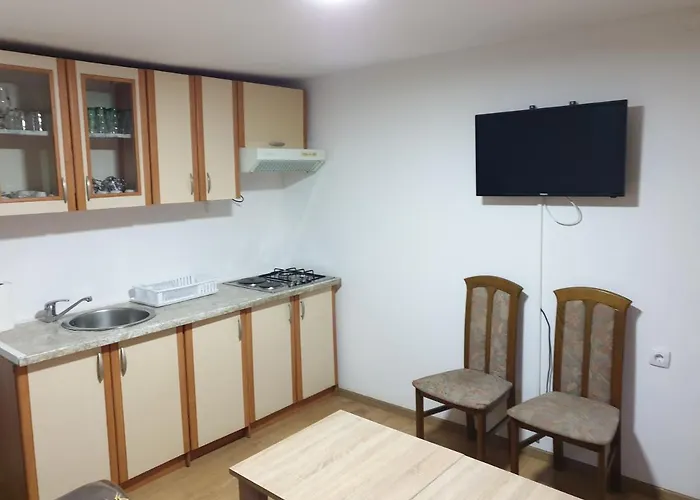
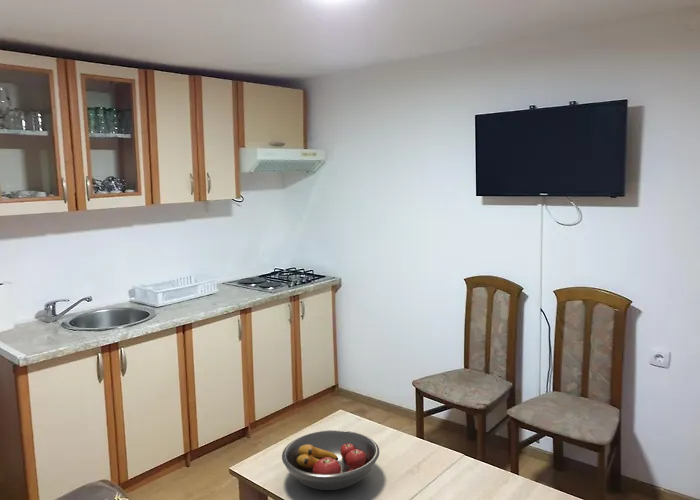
+ fruit bowl [281,429,381,491]
